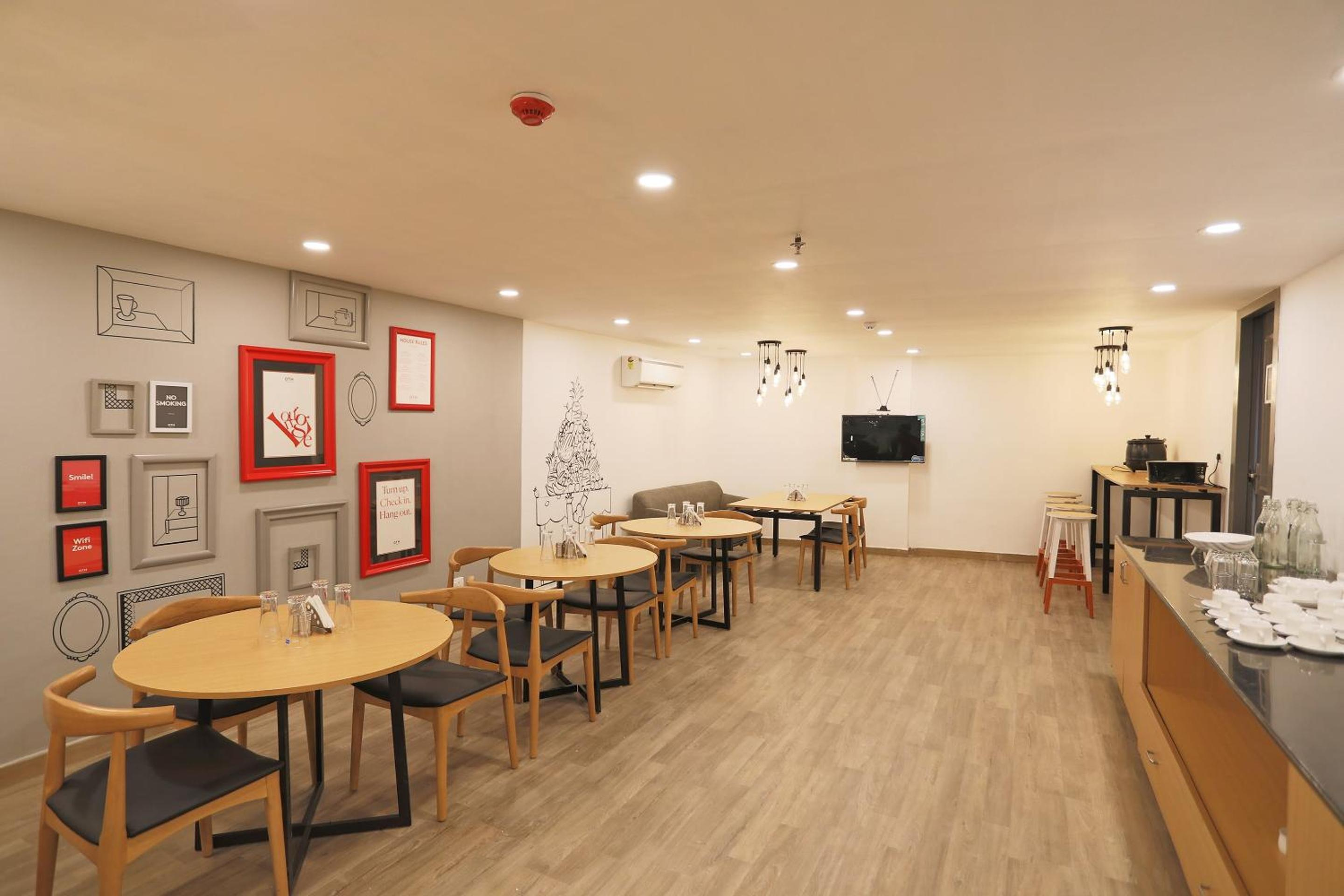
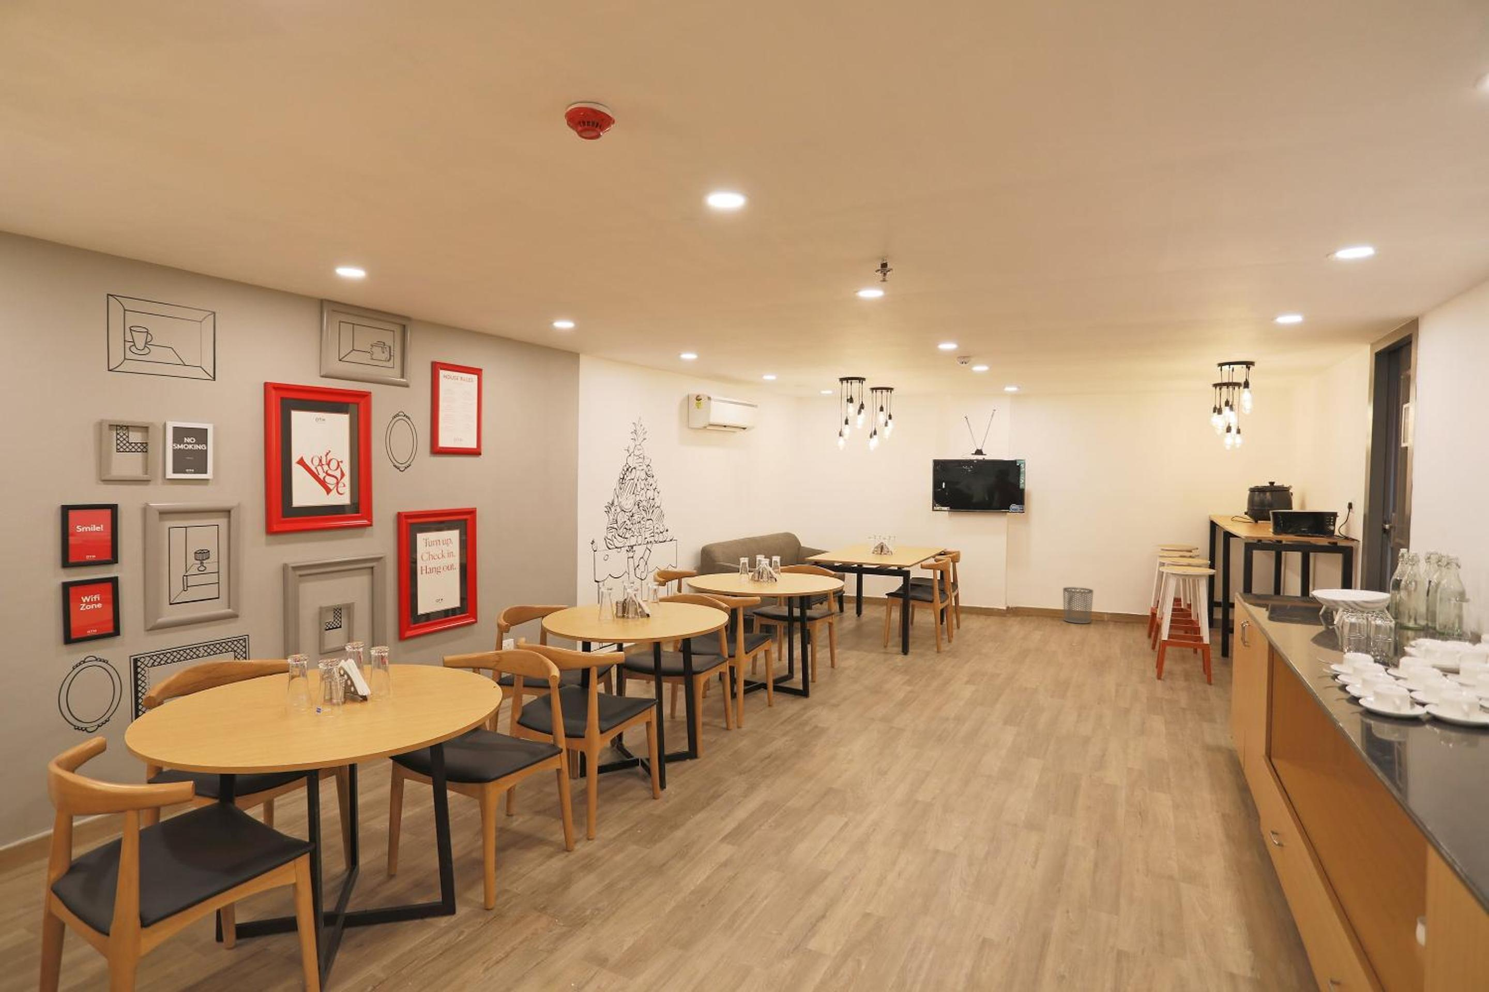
+ waste bin [1062,587,1093,624]
